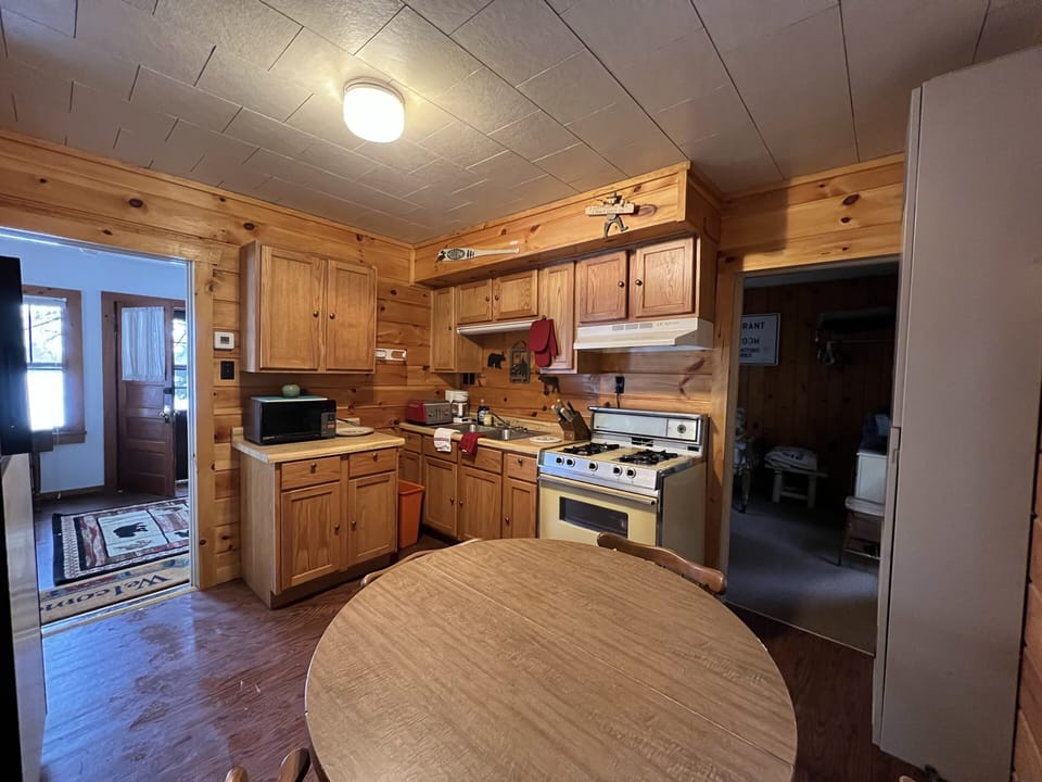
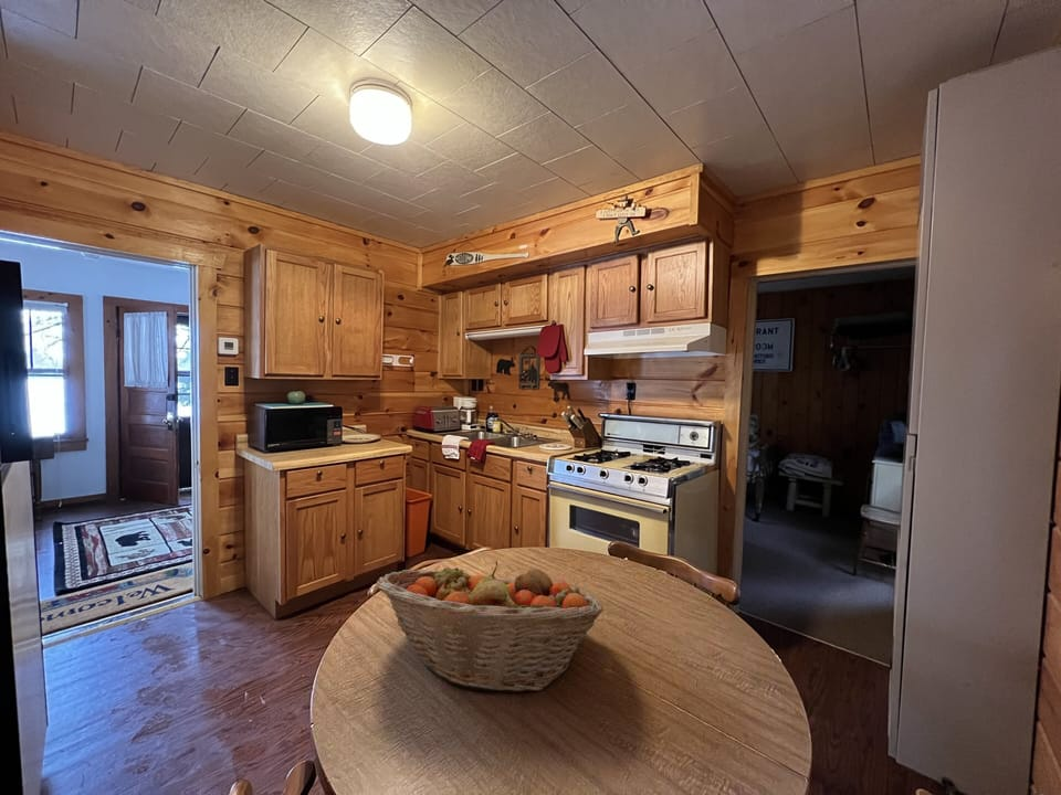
+ fruit basket [376,561,603,693]
